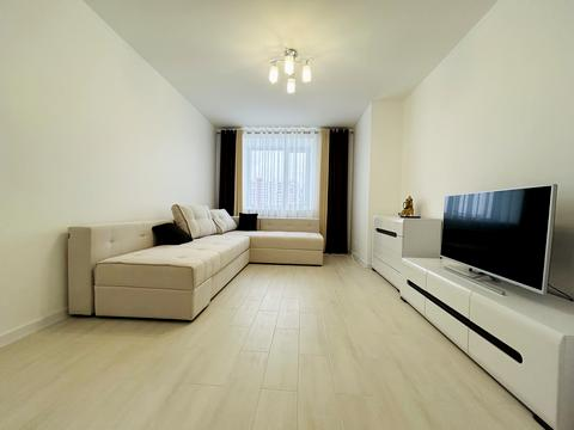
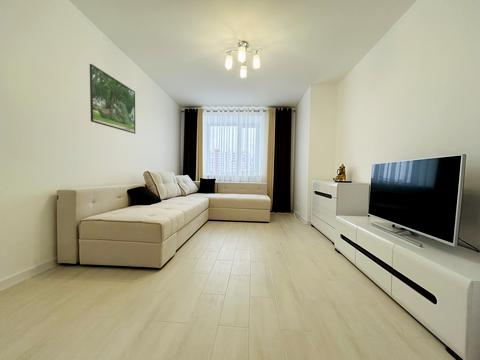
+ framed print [89,63,136,135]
